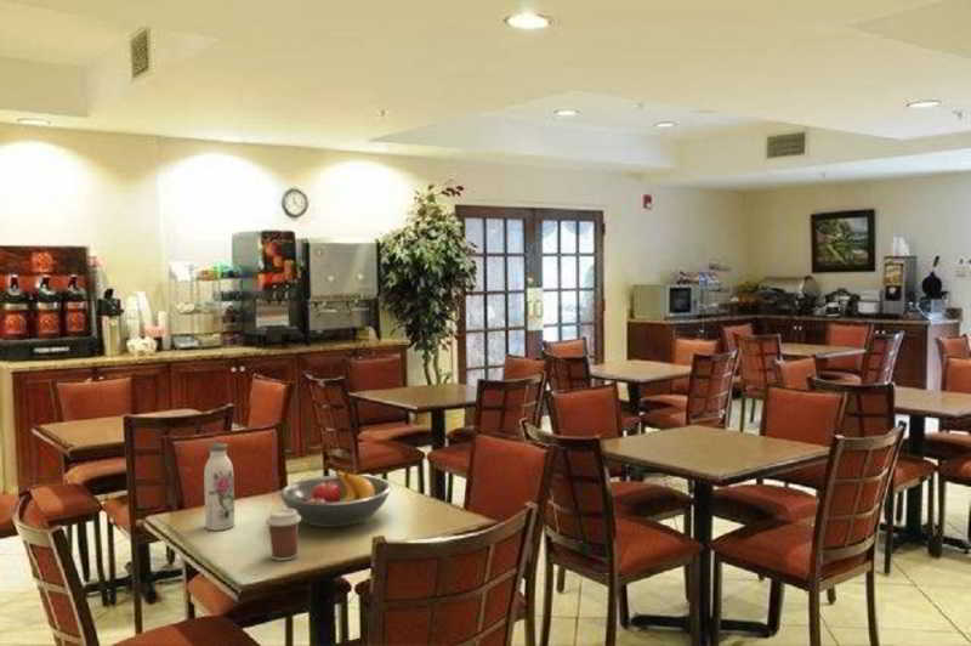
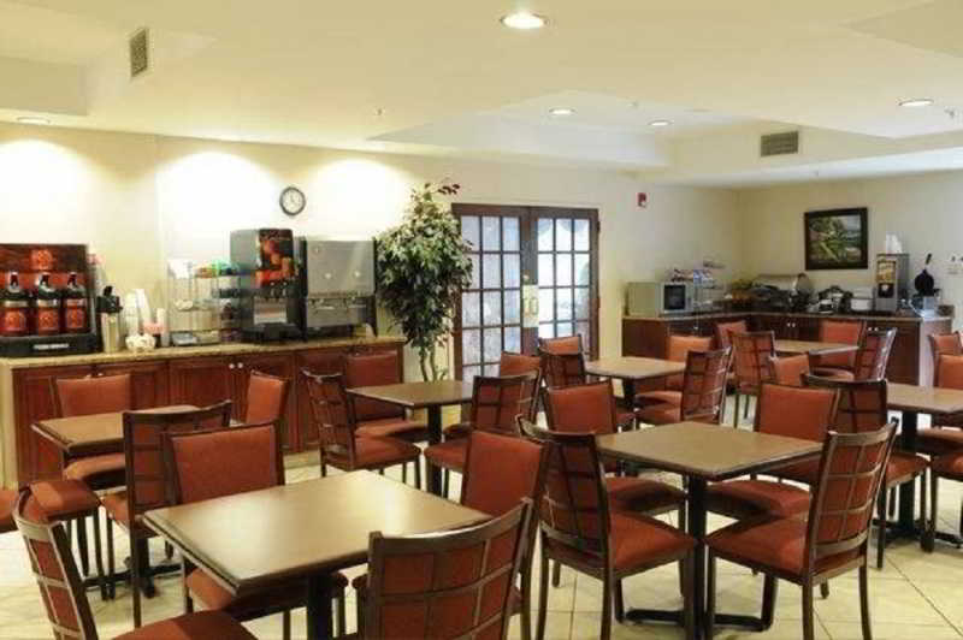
- fruit bowl [278,469,392,528]
- coffee cup [265,508,302,562]
- water bottle [203,442,235,532]
